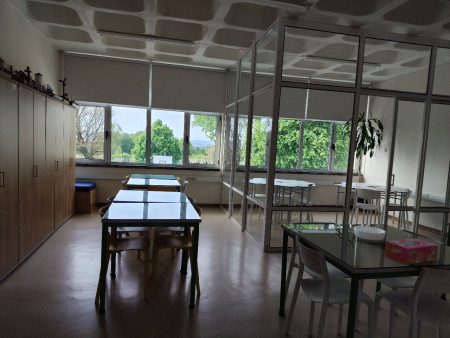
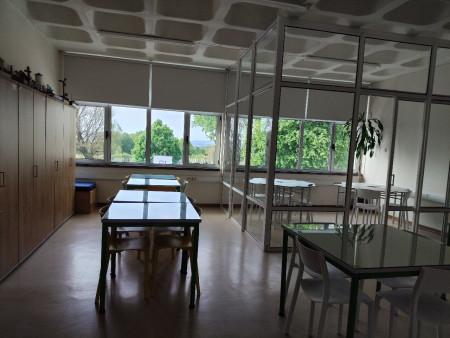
- tissue box [384,237,439,266]
- bowl [353,225,387,244]
